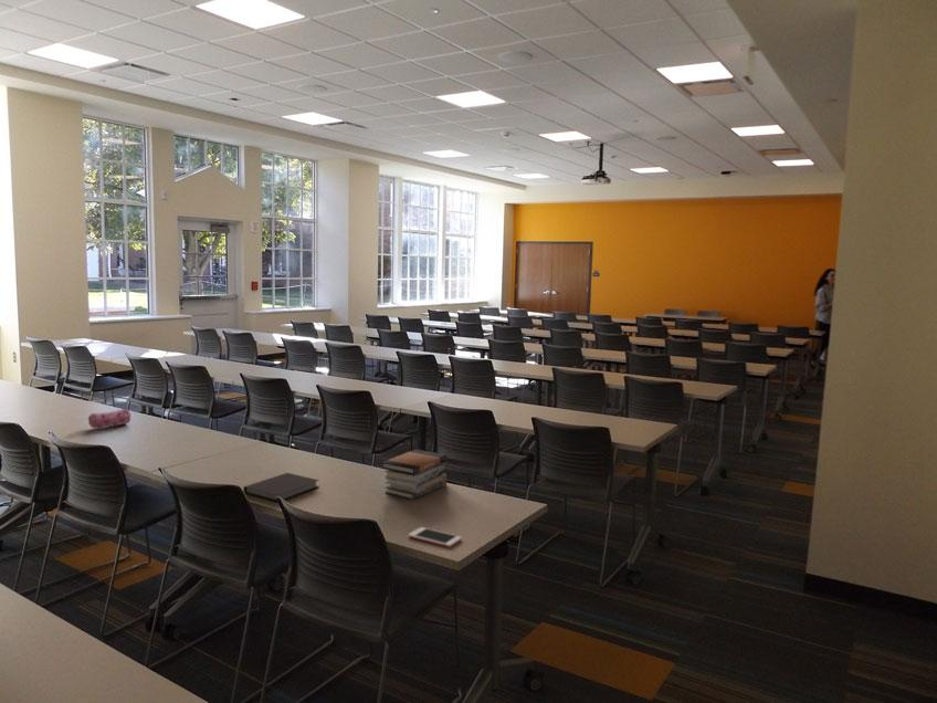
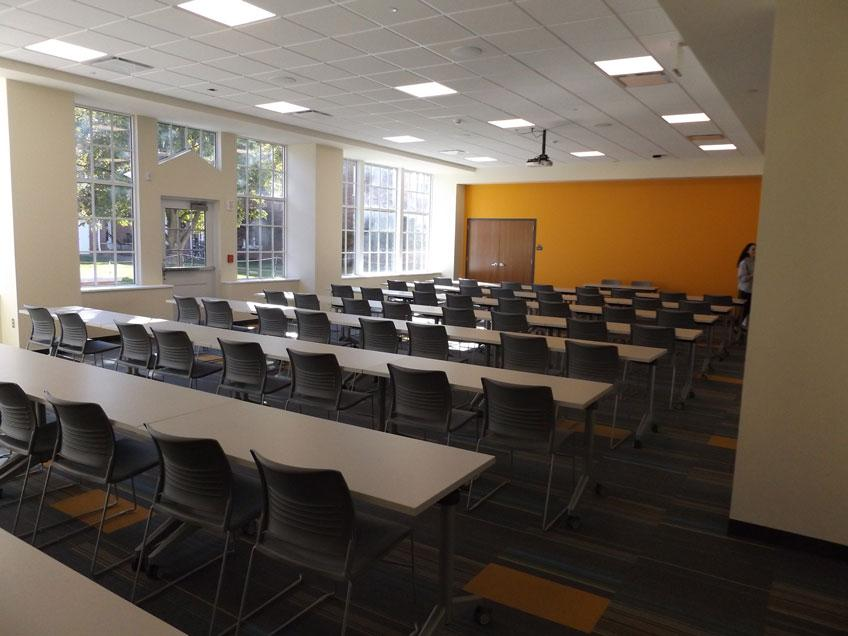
- cell phone [408,526,463,548]
- book stack [380,449,449,501]
- notebook [242,472,320,503]
- pencil case [87,408,131,430]
